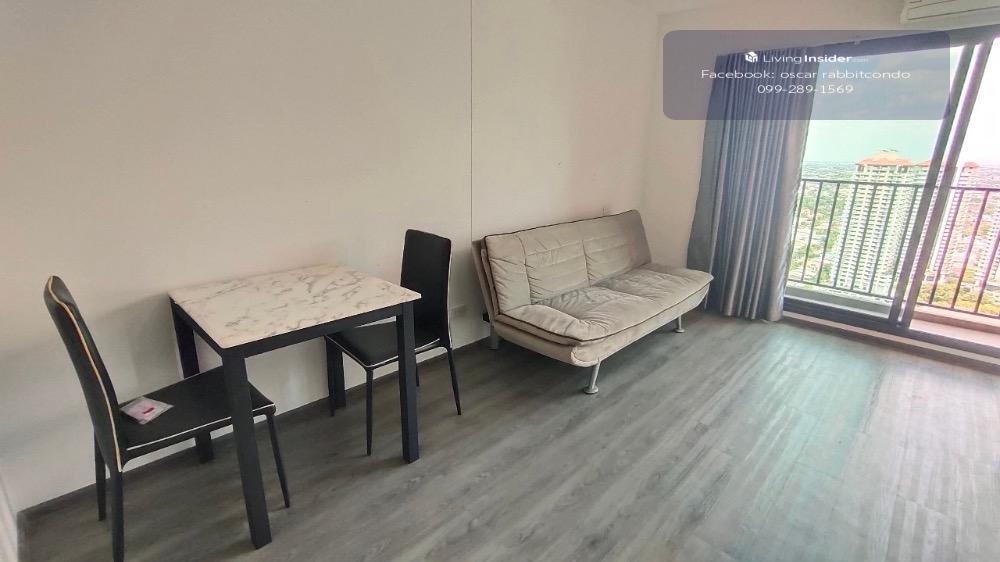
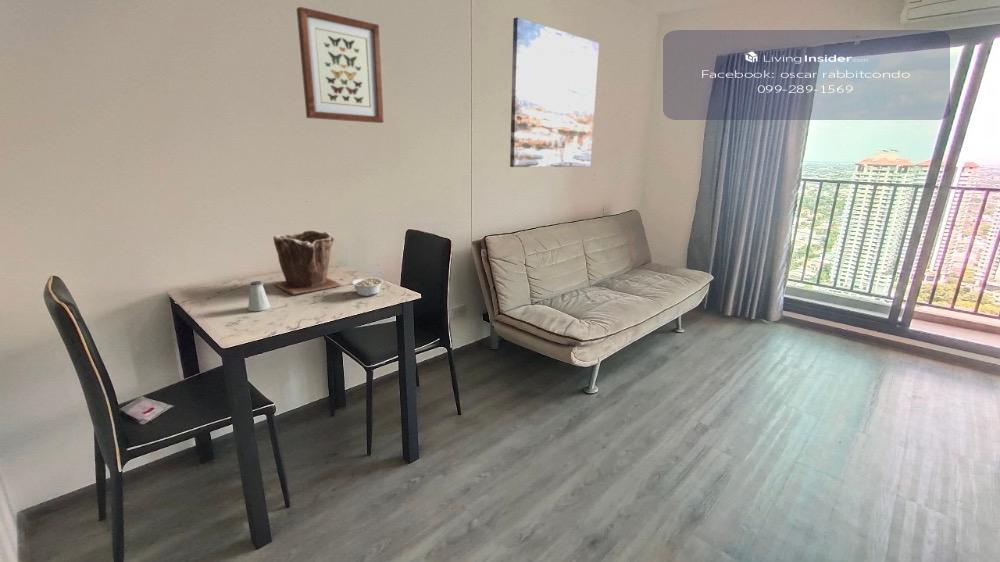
+ wall art [509,17,600,168]
+ saltshaker [247,280,271,312]
+ plant pot [273,230,343,295]
+ legume [351,276,384,297]
+ wall art [296,6,385,124]
